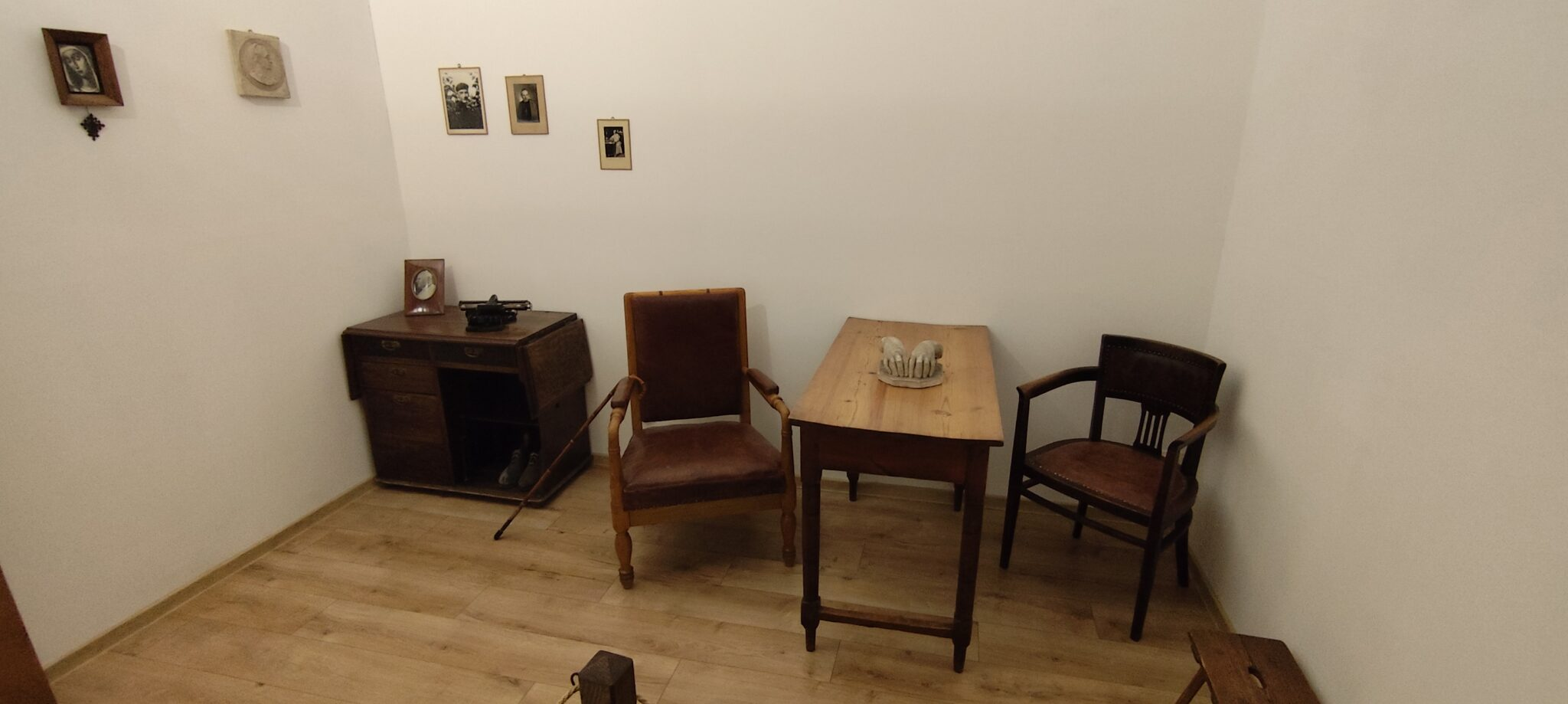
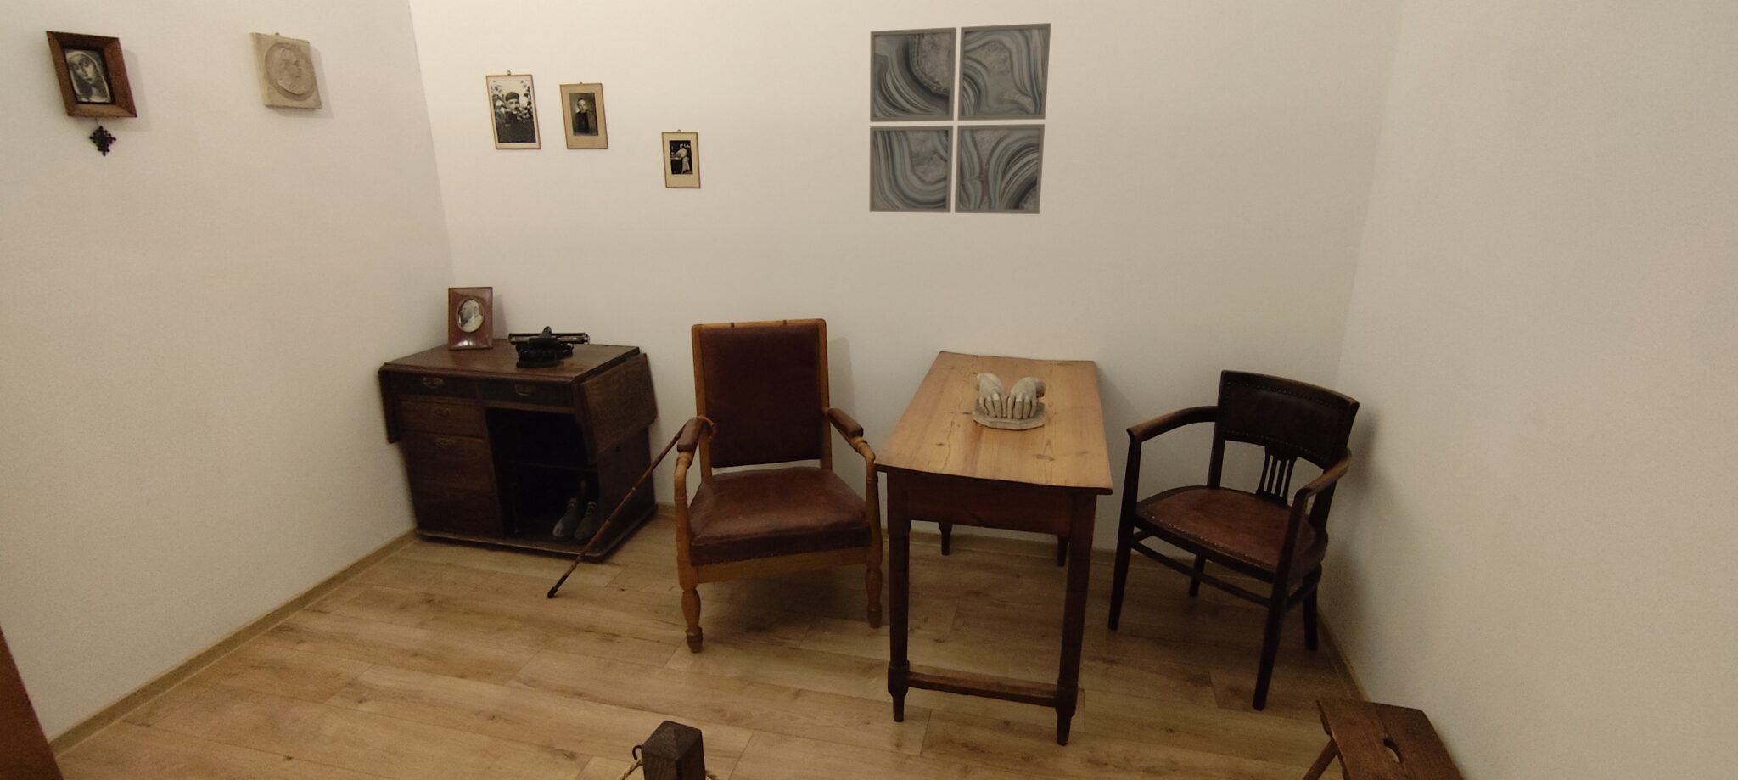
+ wall art [869,22,1052,215]
